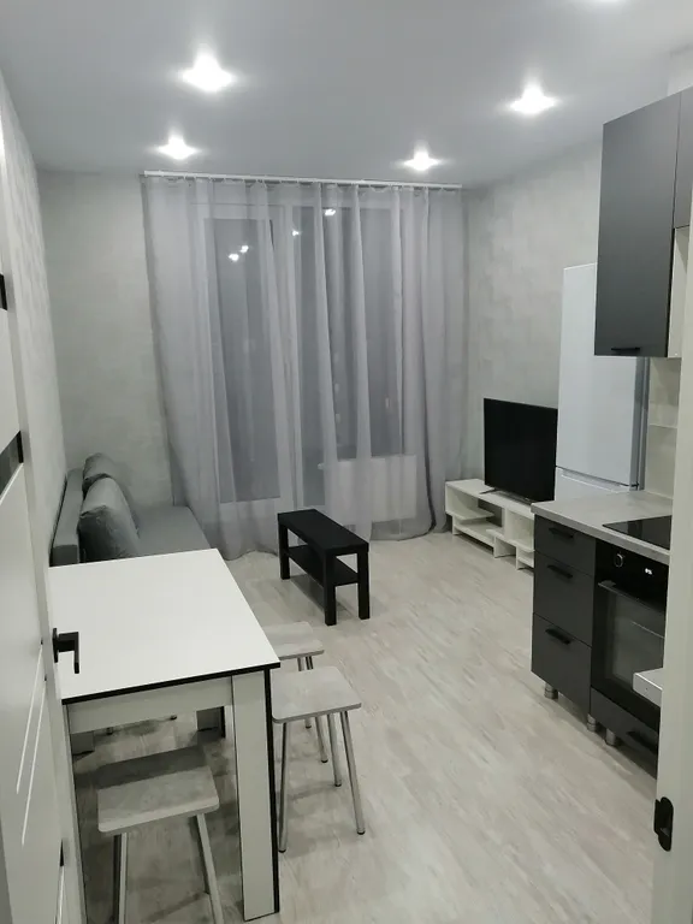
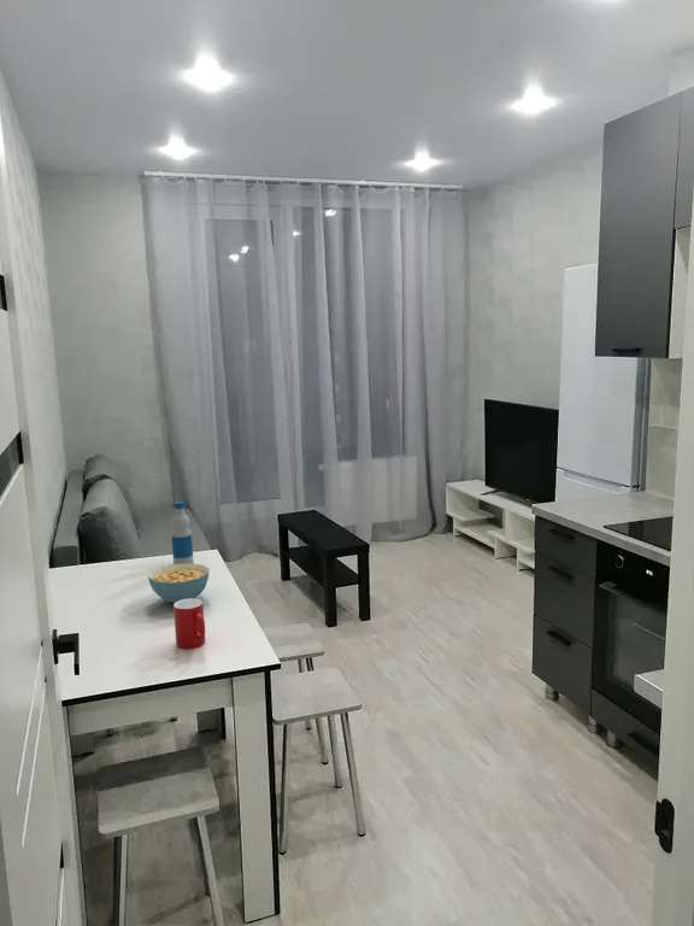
+ cup [172,598,206,650]
+ bottle [170,500,195,564]
+ cereal bowl [147,563,211,604]
